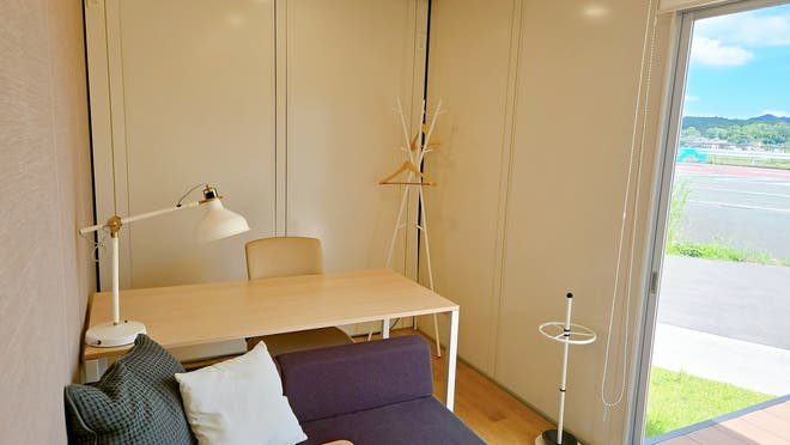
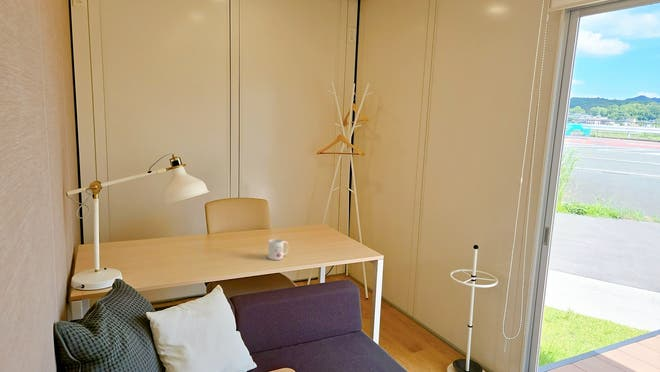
+ mug [267,238,289,261]
